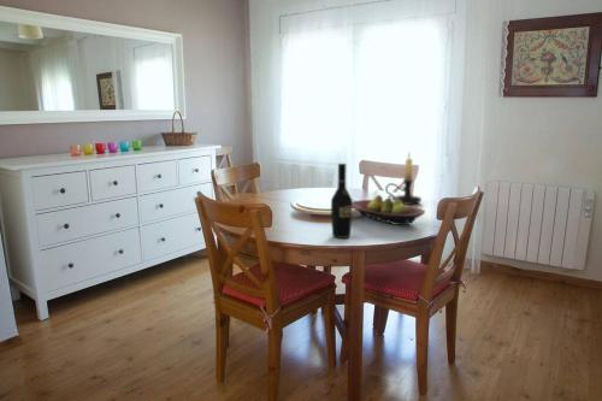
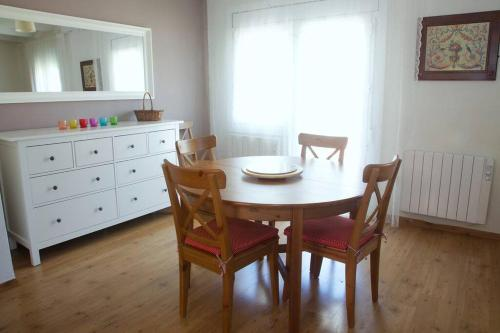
- candle holder [384,151,423,206]
- wine bottle [330,163,354,240]
- fruit bowl [353,194,426,226]
